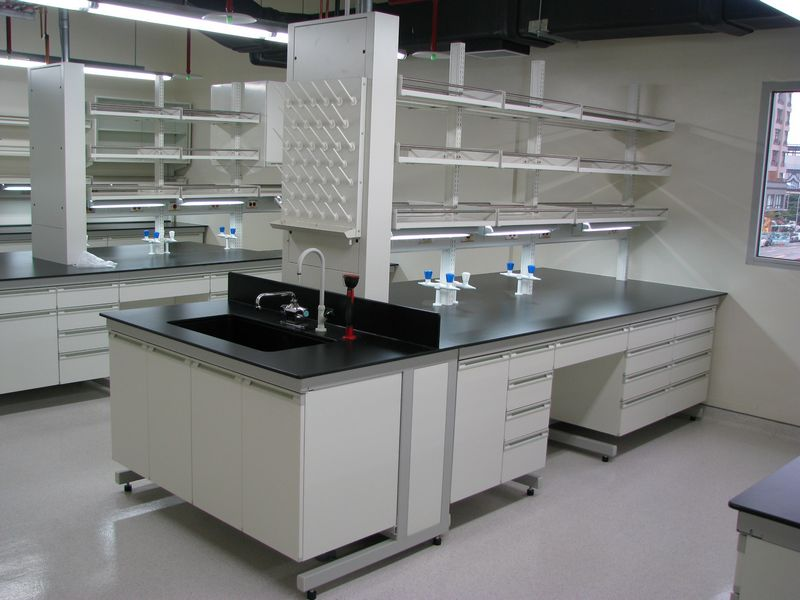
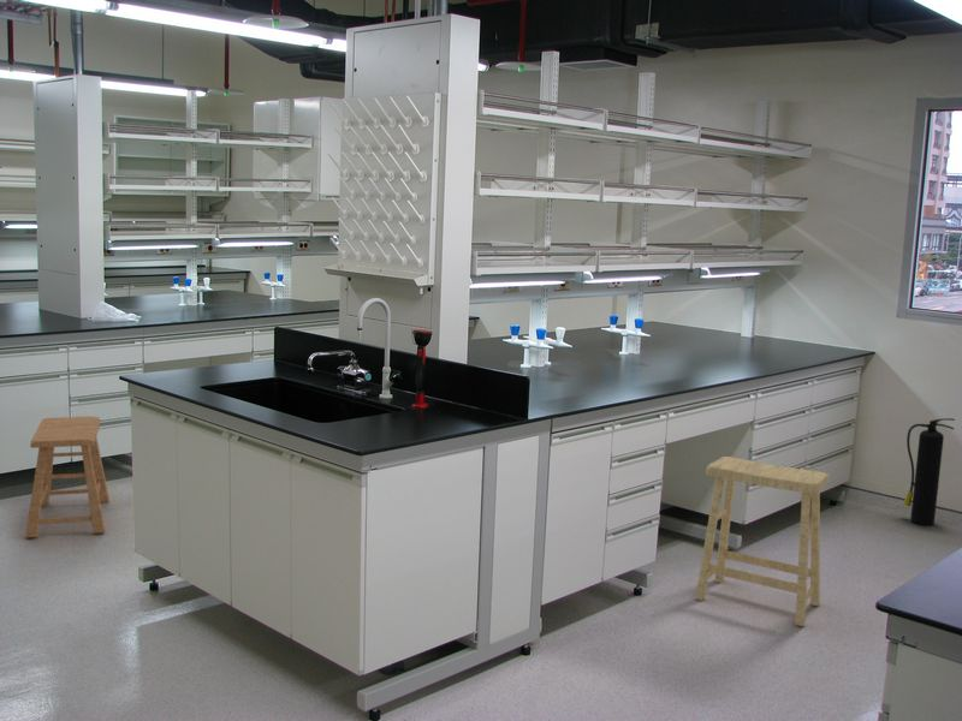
+ fire extinguisher [902,417,956,526]
+ stool [24,416,111,538]
+ stool [694,455,831,627]
